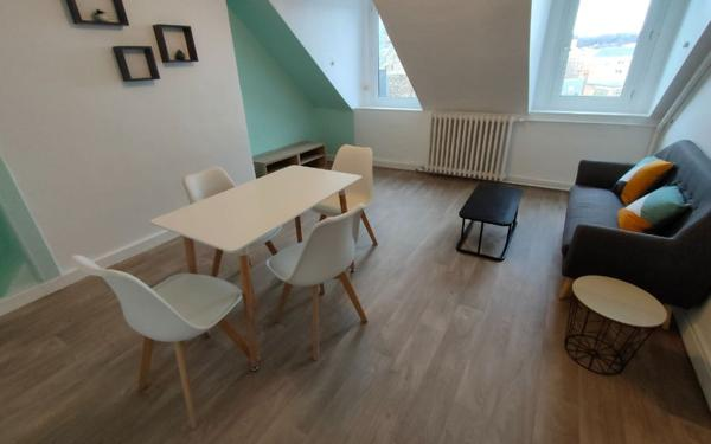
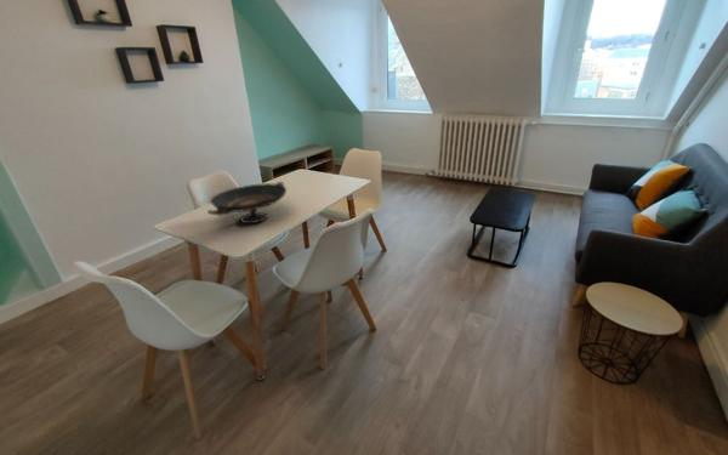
+ decorative bowl [206,181,288,224]
